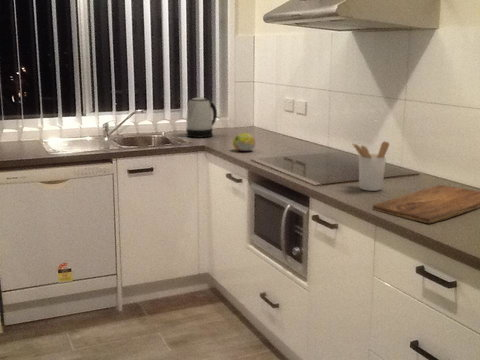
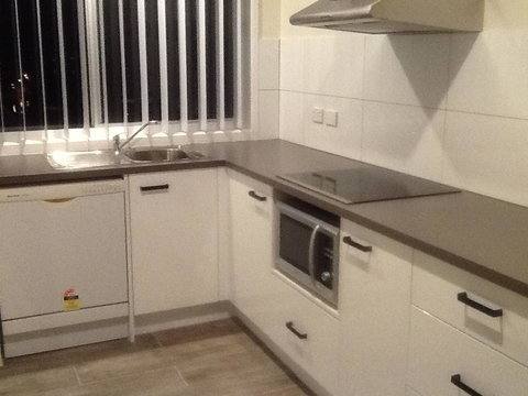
- cutting board [372,184,480,224]
- fruit [232,132,256,152]
- kettle [185,97,218,139]
- utensil holder [351,140,390,192]
